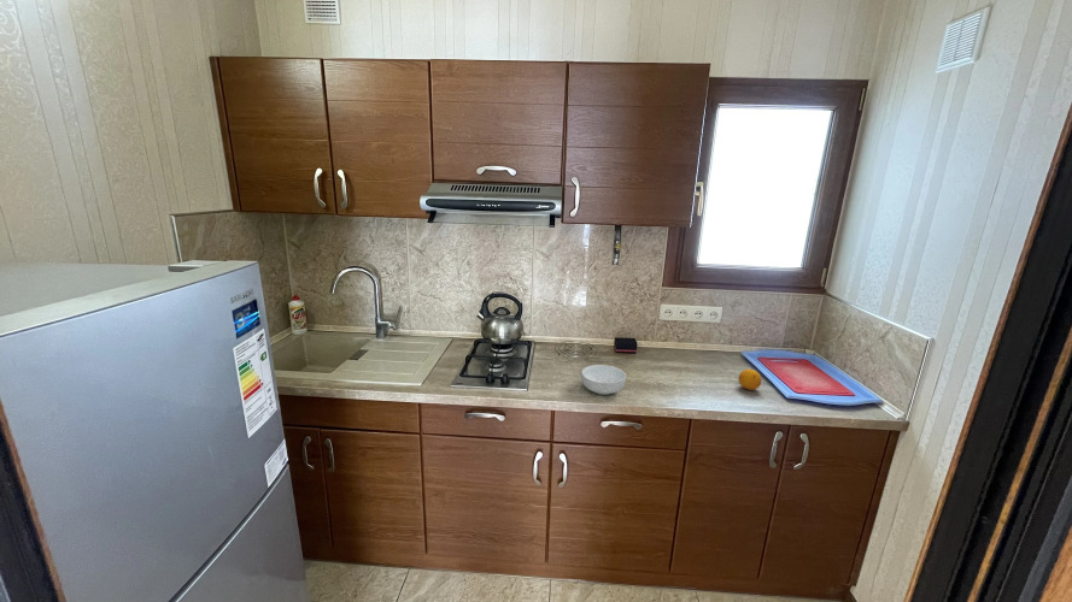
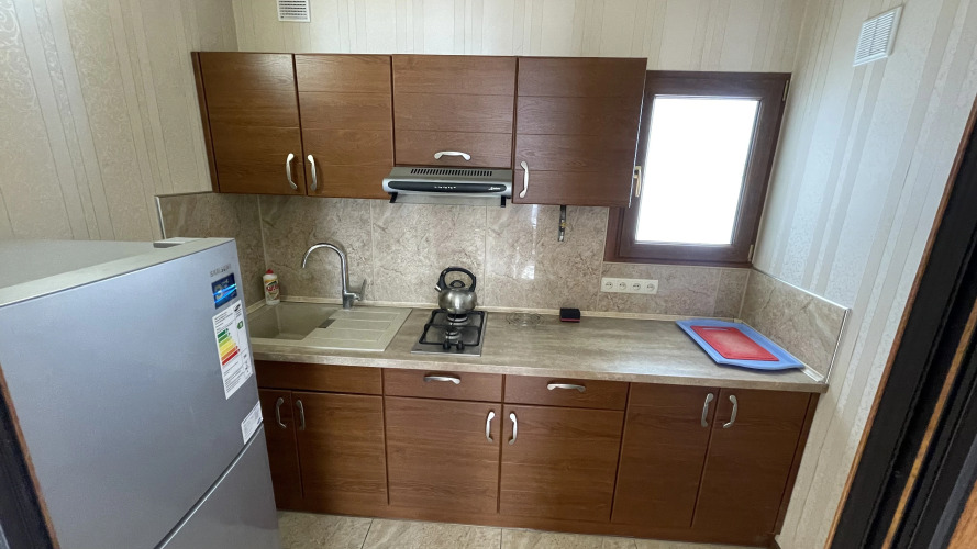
- cereal bowl [580,364,627,396]
- fruit [738,368,762,391]
